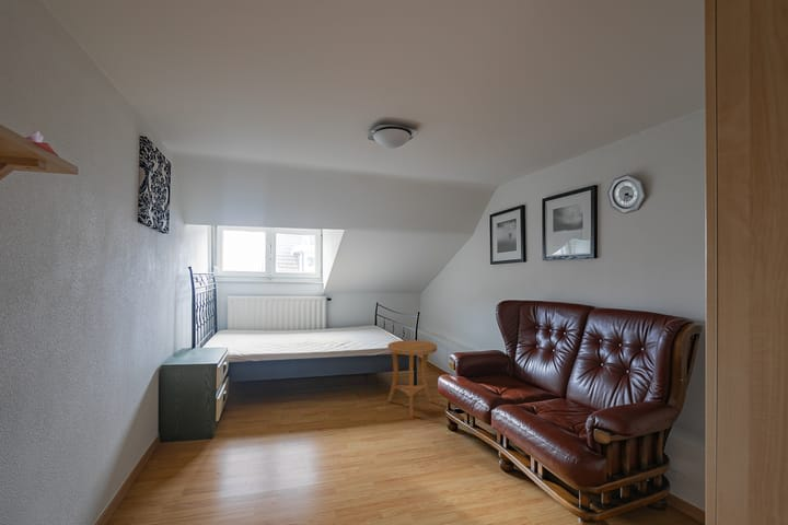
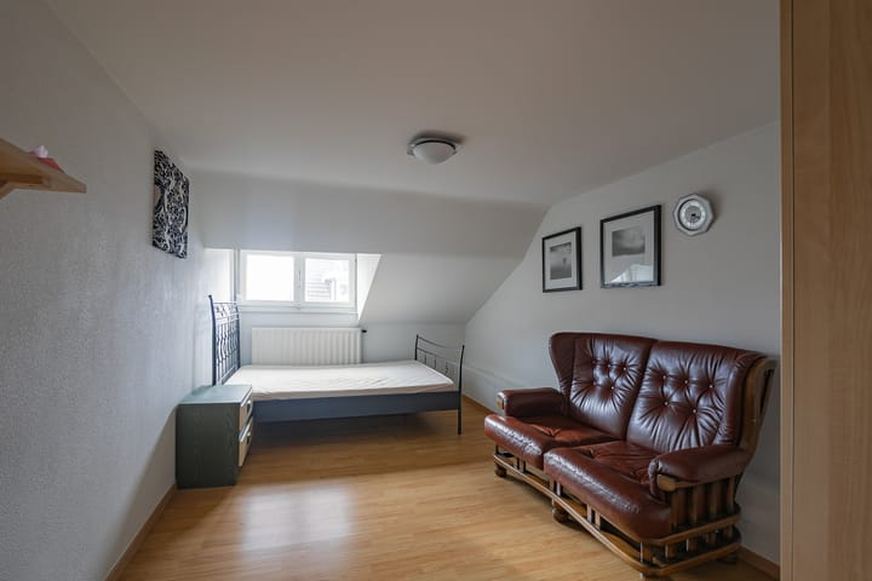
- side table [386,339,438,418]
